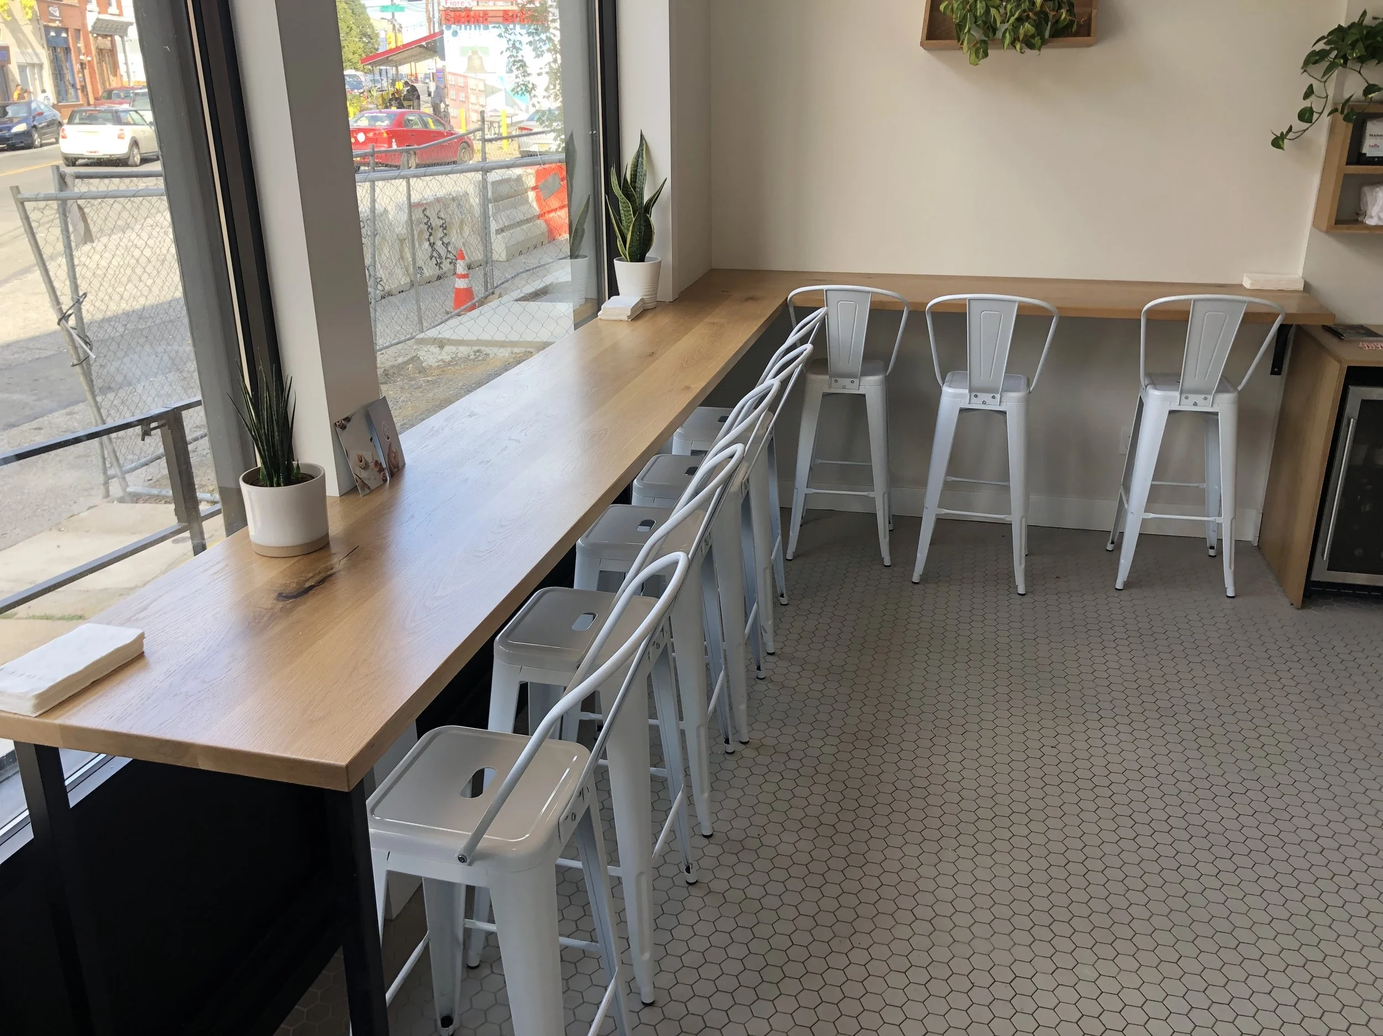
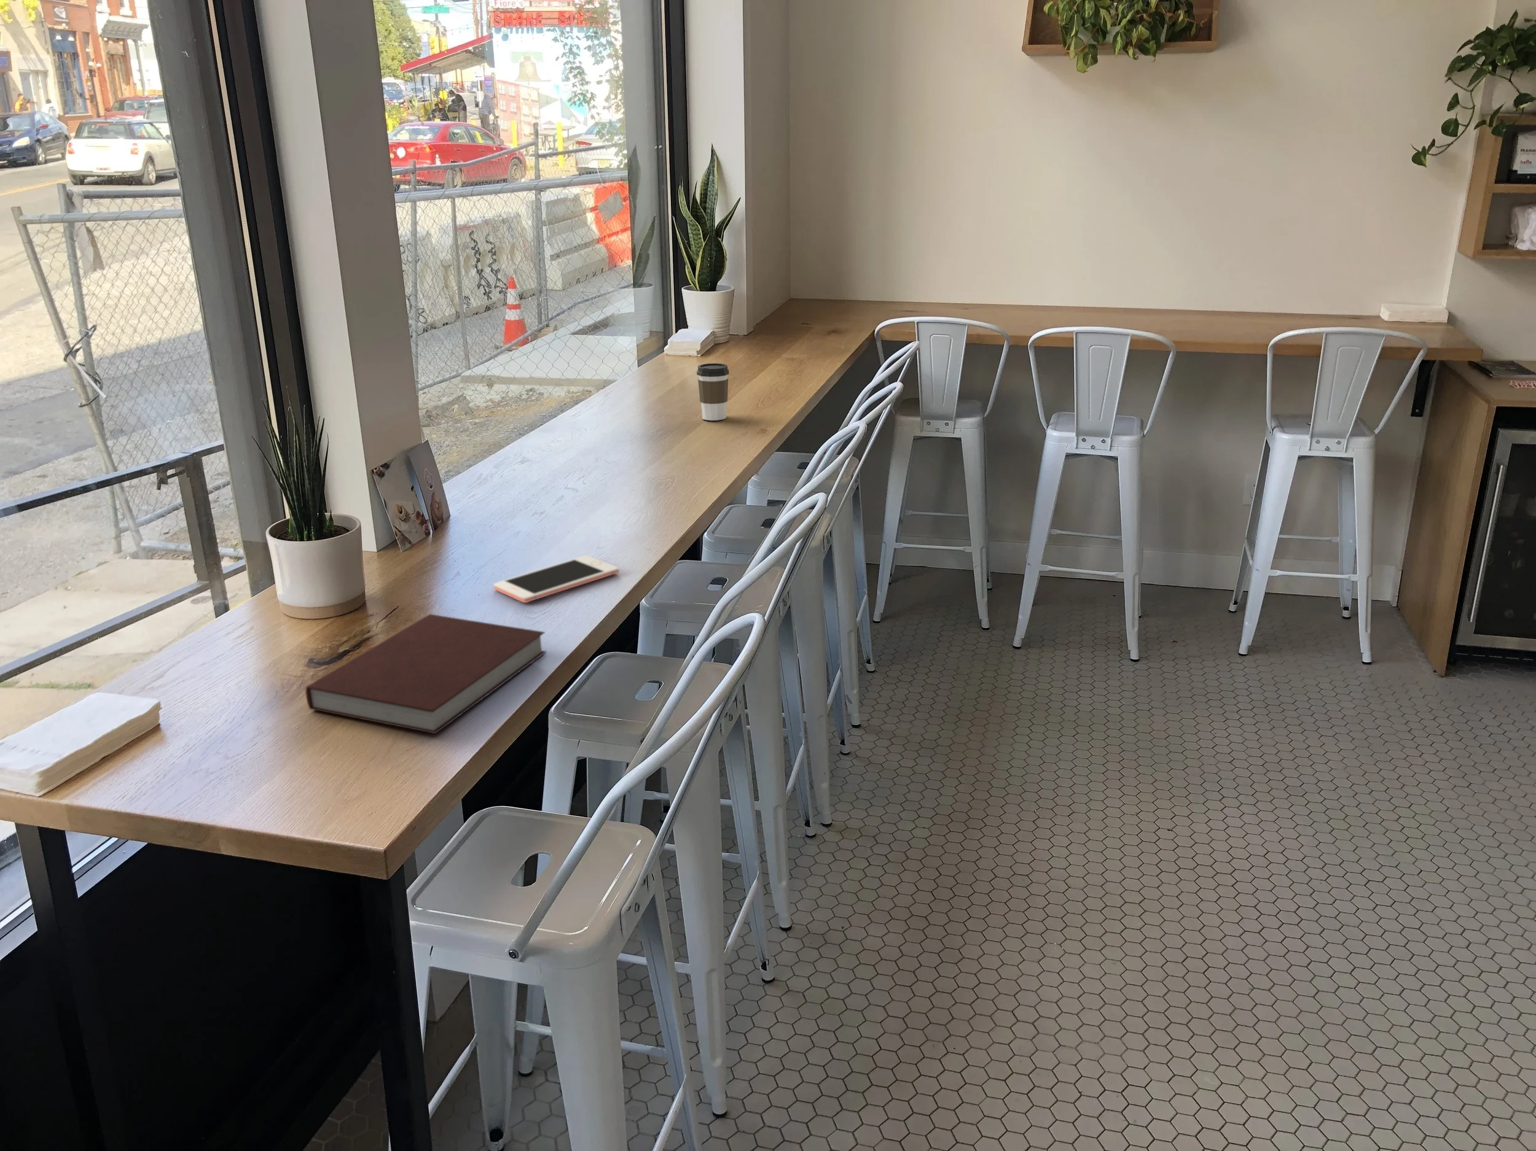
+ coffee cup [697,363,729,421]
+ notebook [305,613,548,735]
+ cell phone [492,555,619,603]
